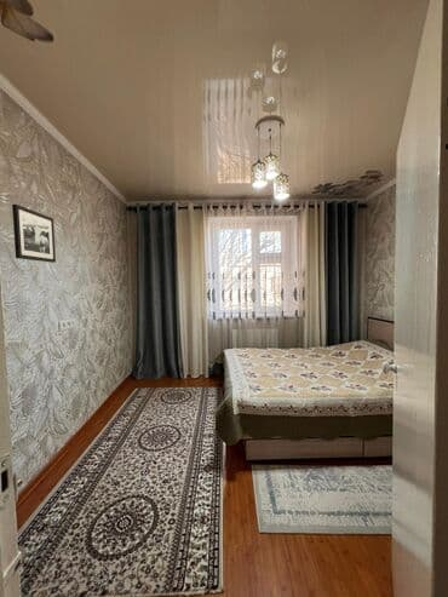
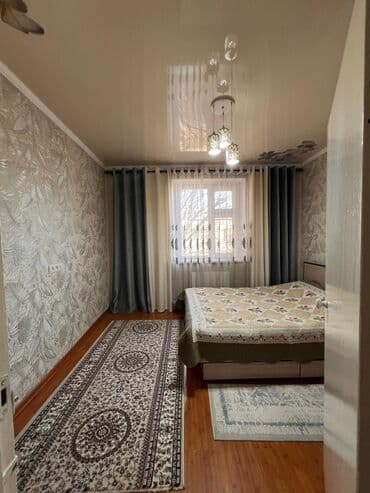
- picture frame [11,203,57,264]
